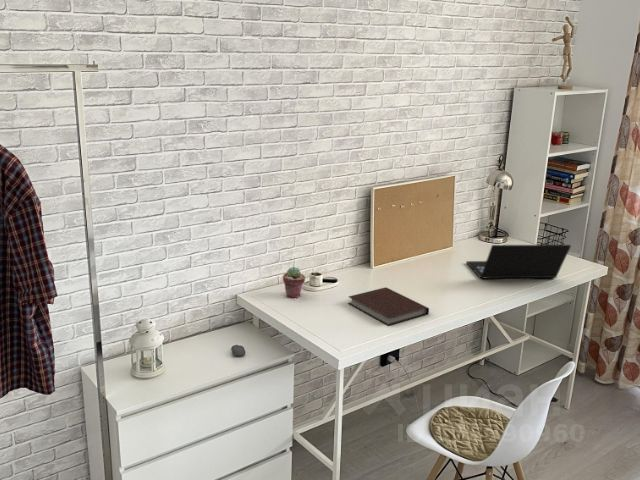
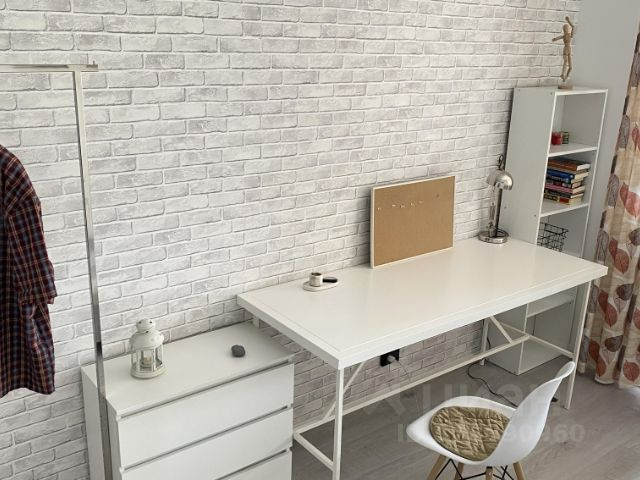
- laptop [465,244,572,280]
- notebook [347,286,430,327]
- potted succulent [282,266,306,299]
